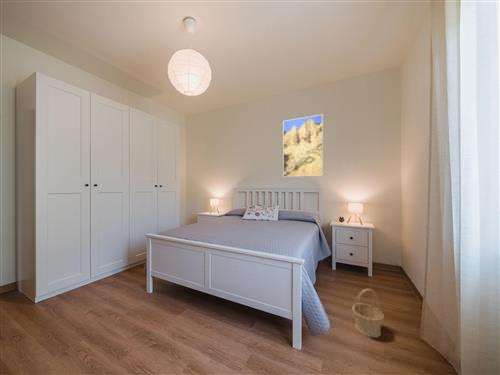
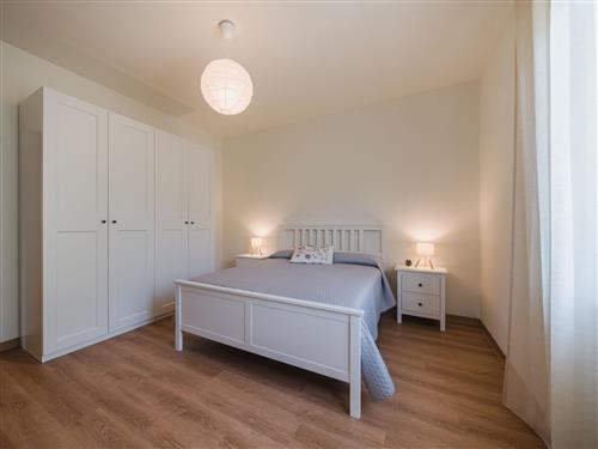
- basket [351,288,385,338]
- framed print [282,114,324,178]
